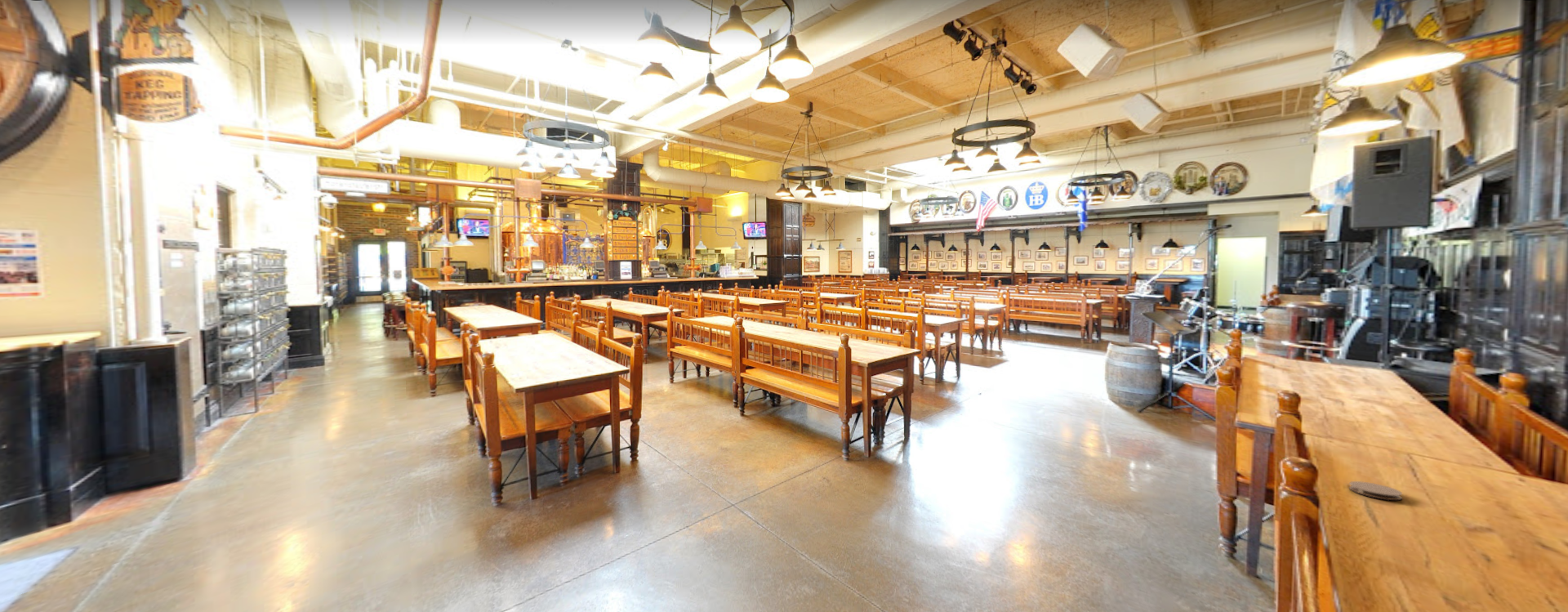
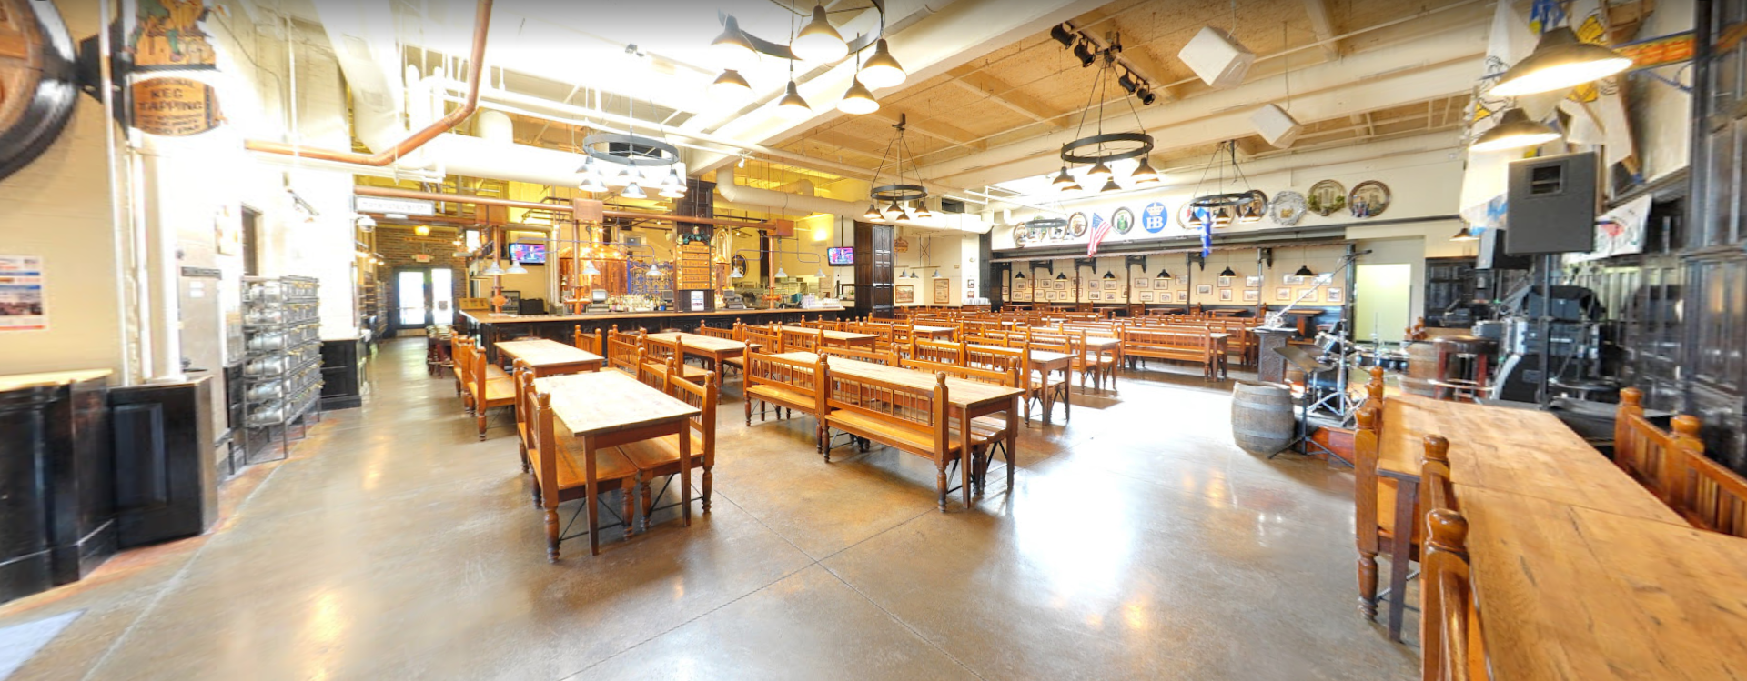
- coaster [1348,480,1403,501]
